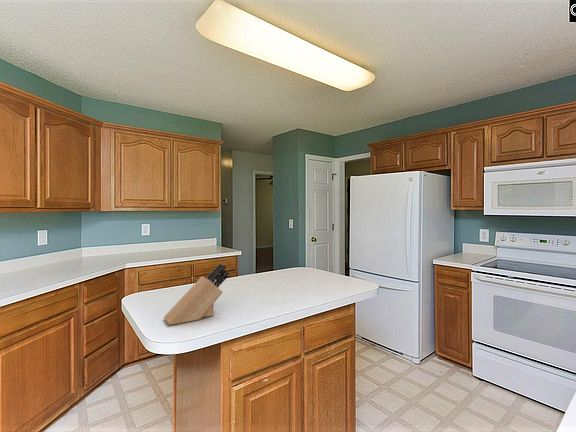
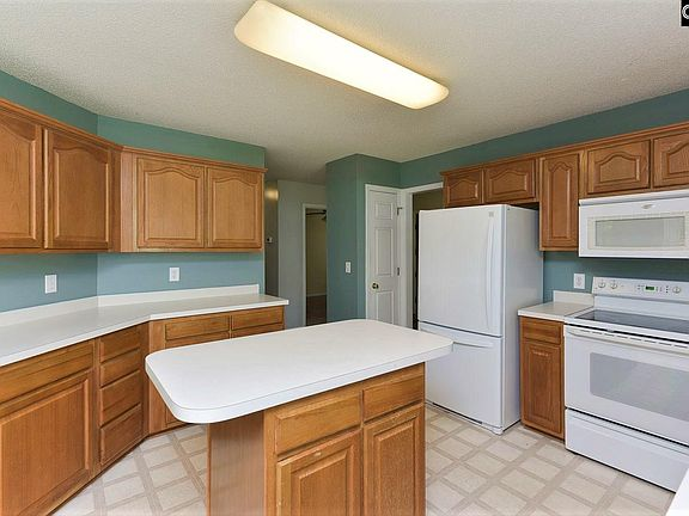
- knife block [163,263,230,326]
